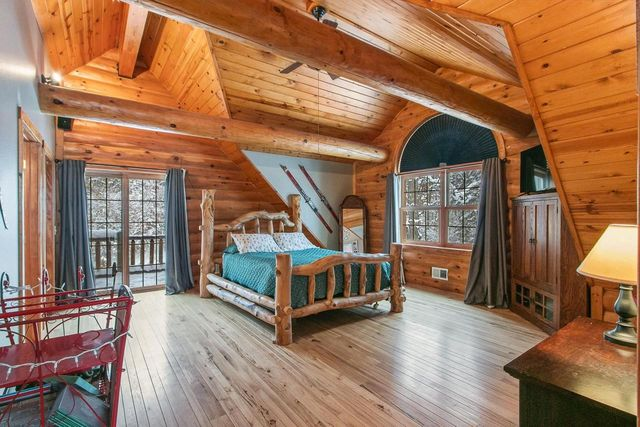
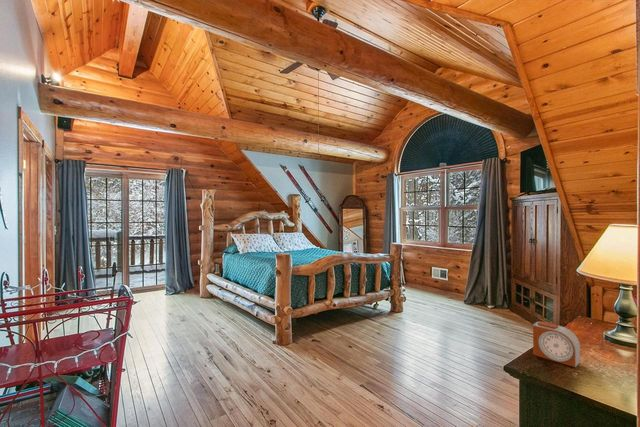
+ alarm clock [532,320,581,368]
